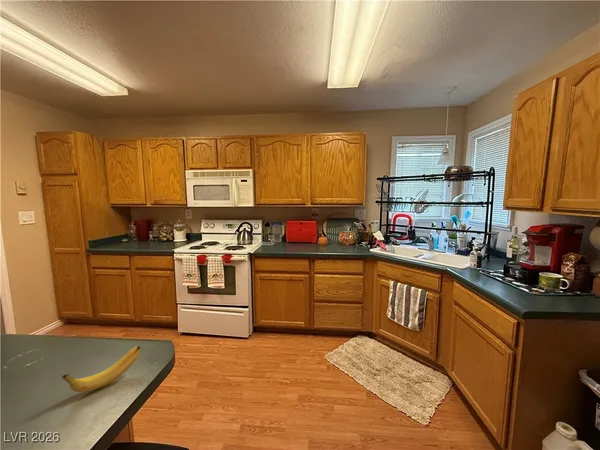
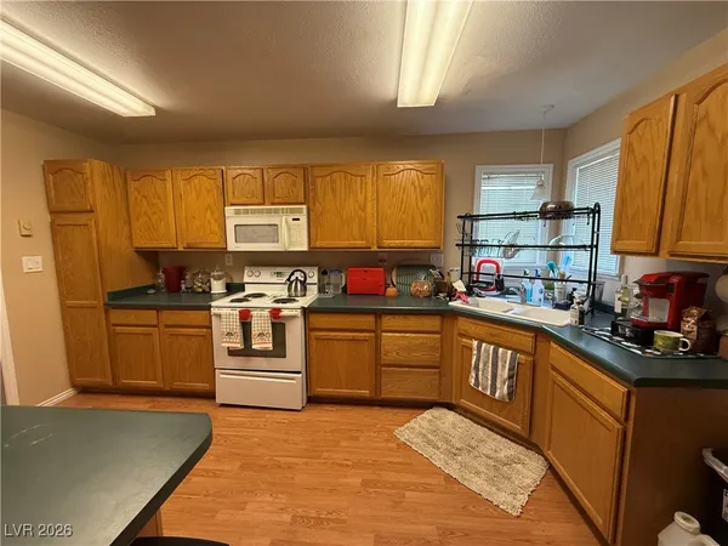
- banana [61,344,142,393]
